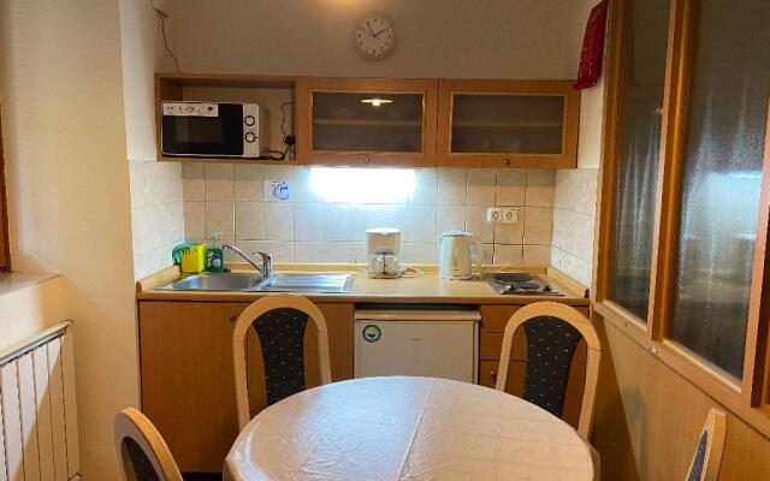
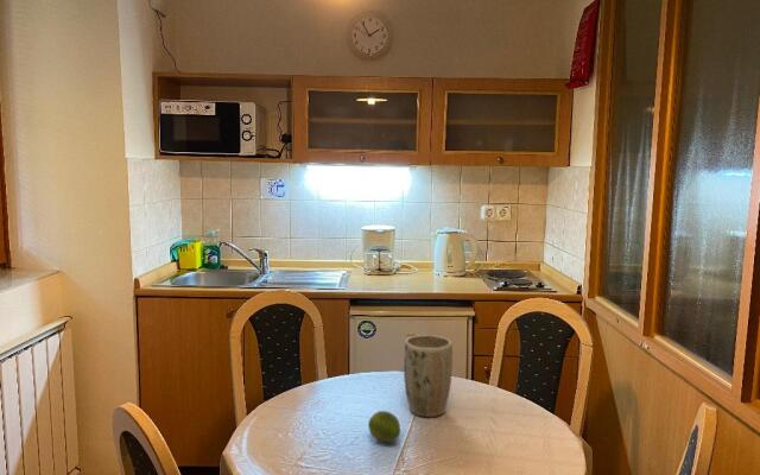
+ plant pot [403,334,454,418]
+ fruit [367,410,401,443]
